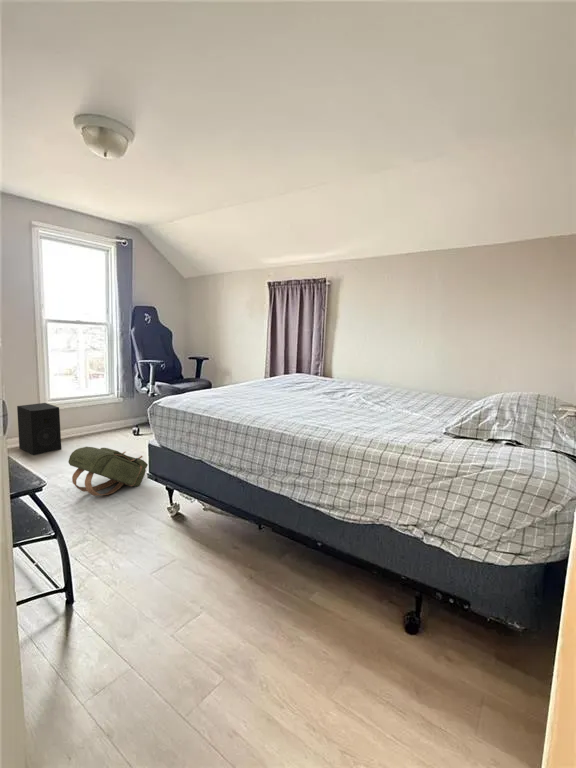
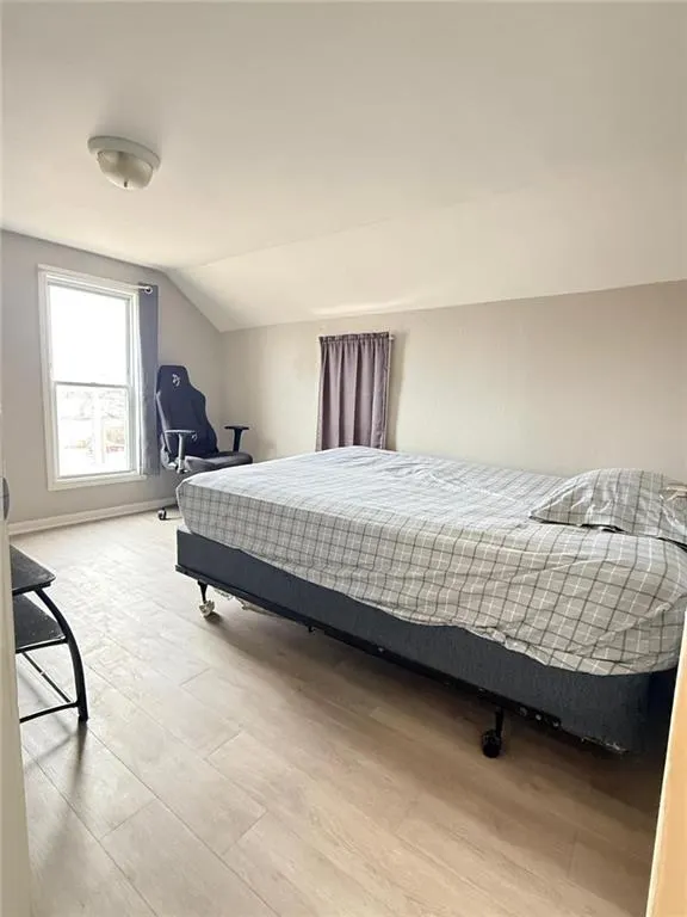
- backpack [68,446,149,497]
- speaker [16,402,62,456]
